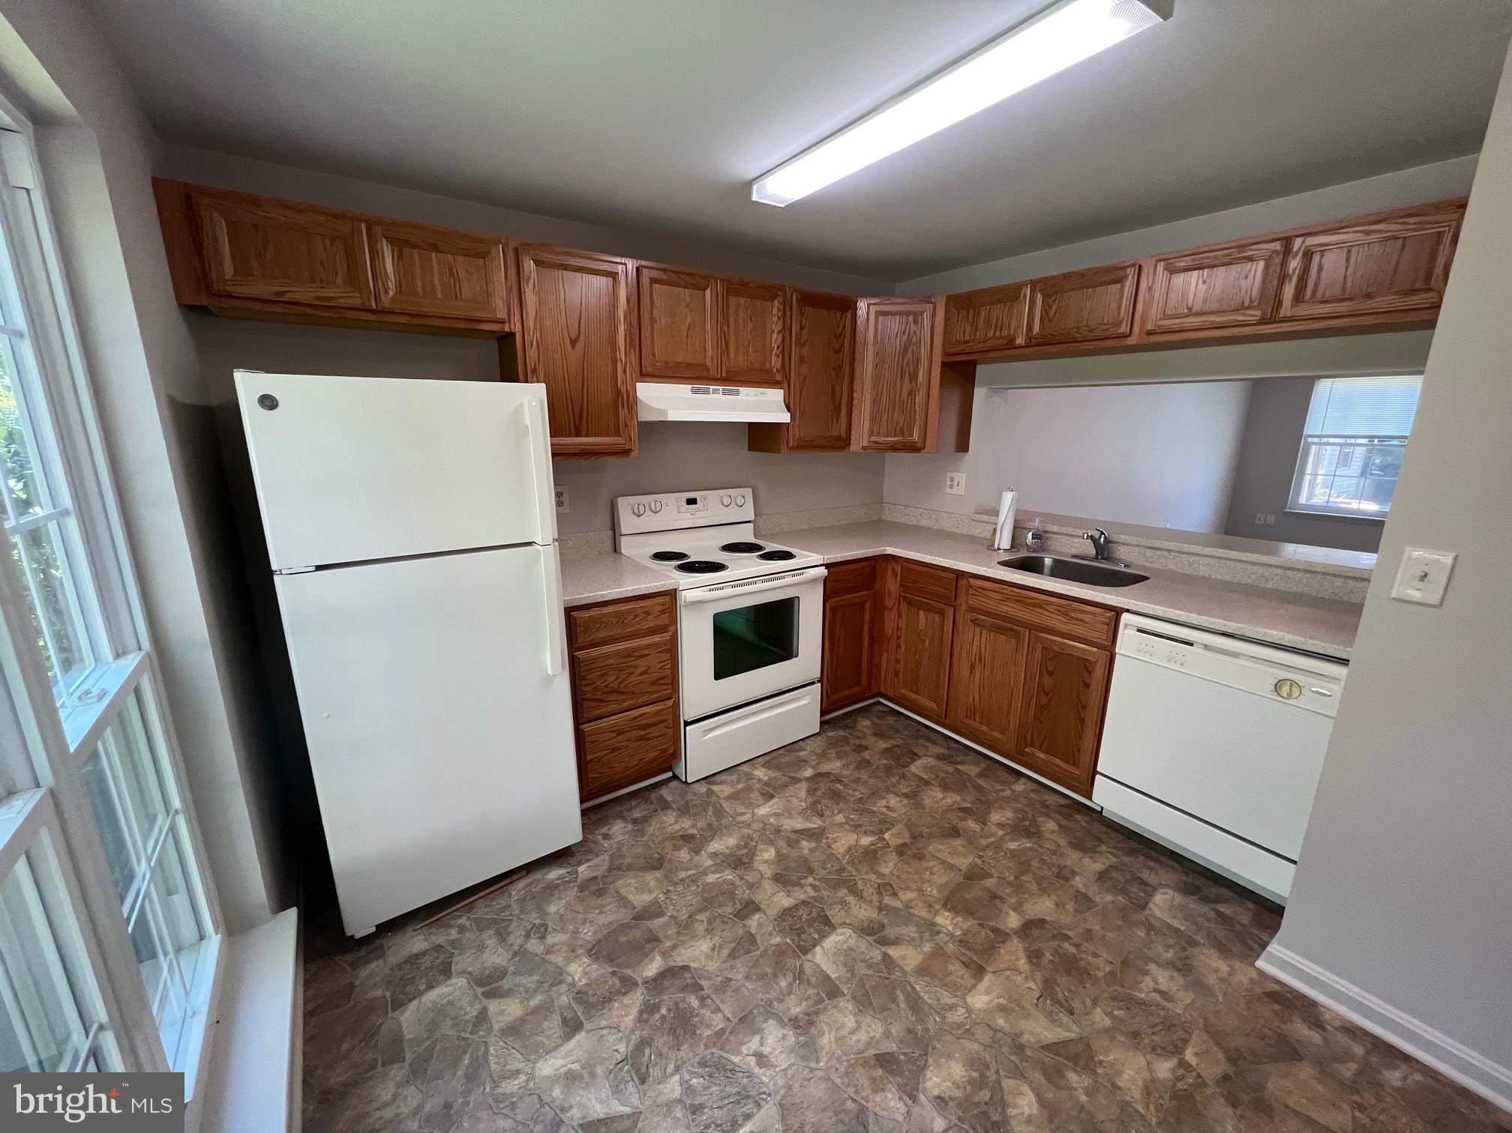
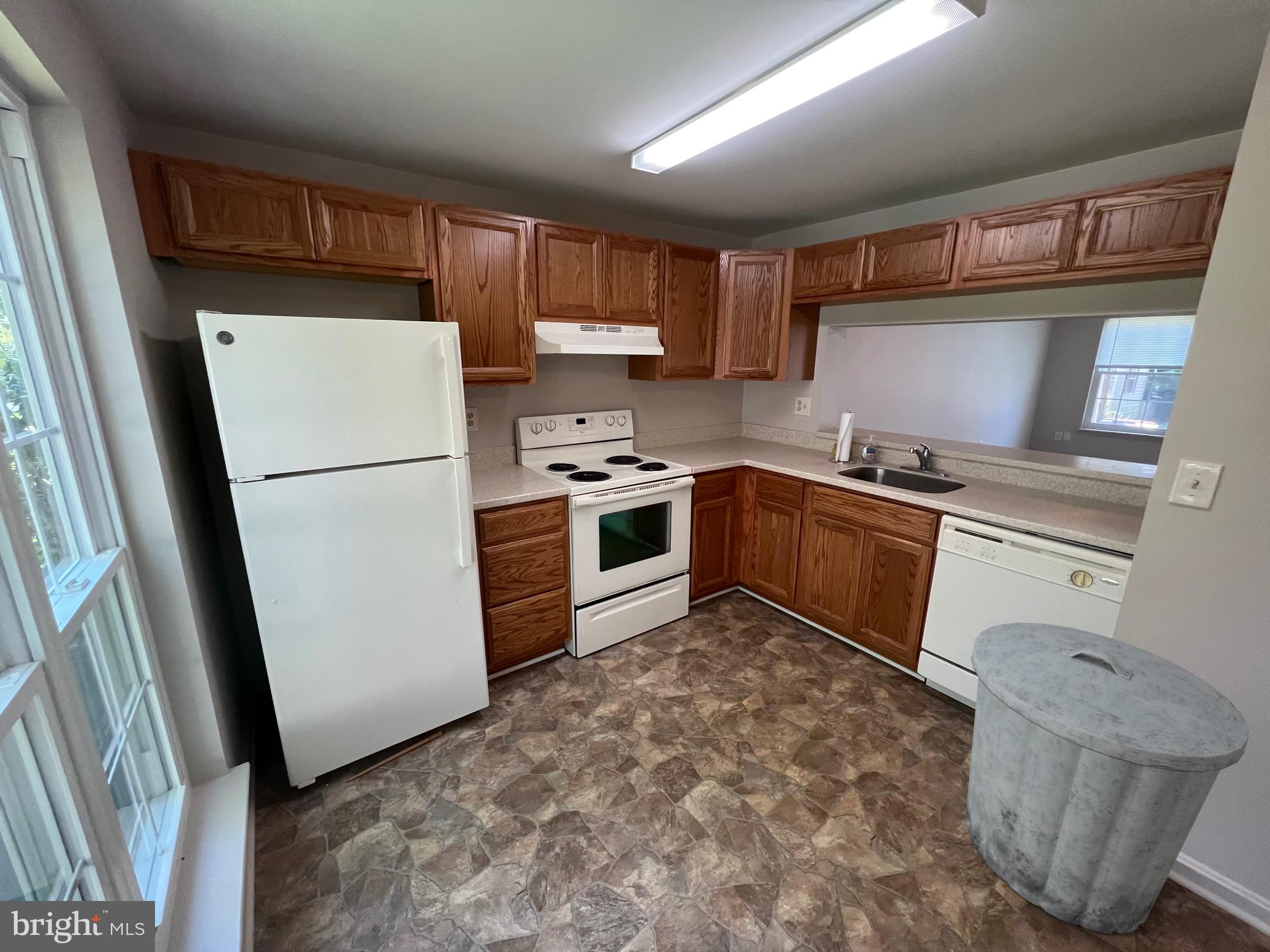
+ trash can [965,622,1249,934]
